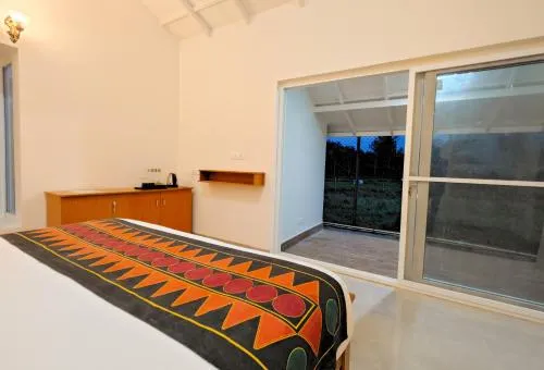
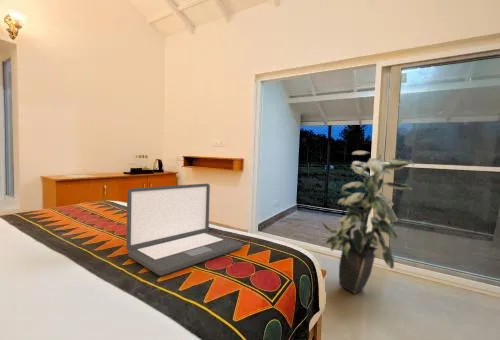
+ laptop [125,183,243,277]
+ indoor plant [321,150,415,295]
